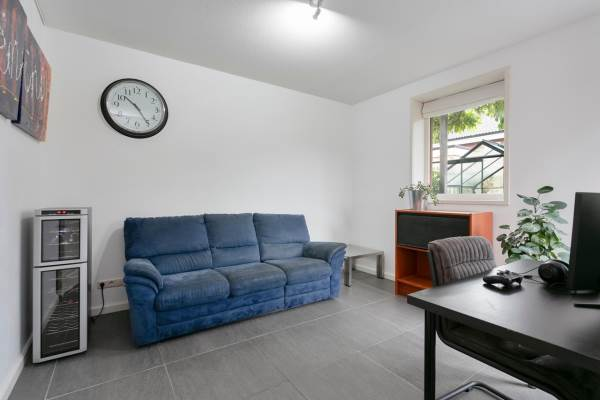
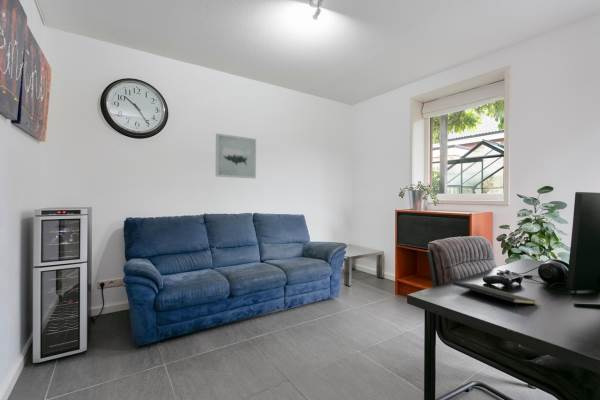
+ notepad [452,281,538,313]
+ wall art [215,132,257,179]
